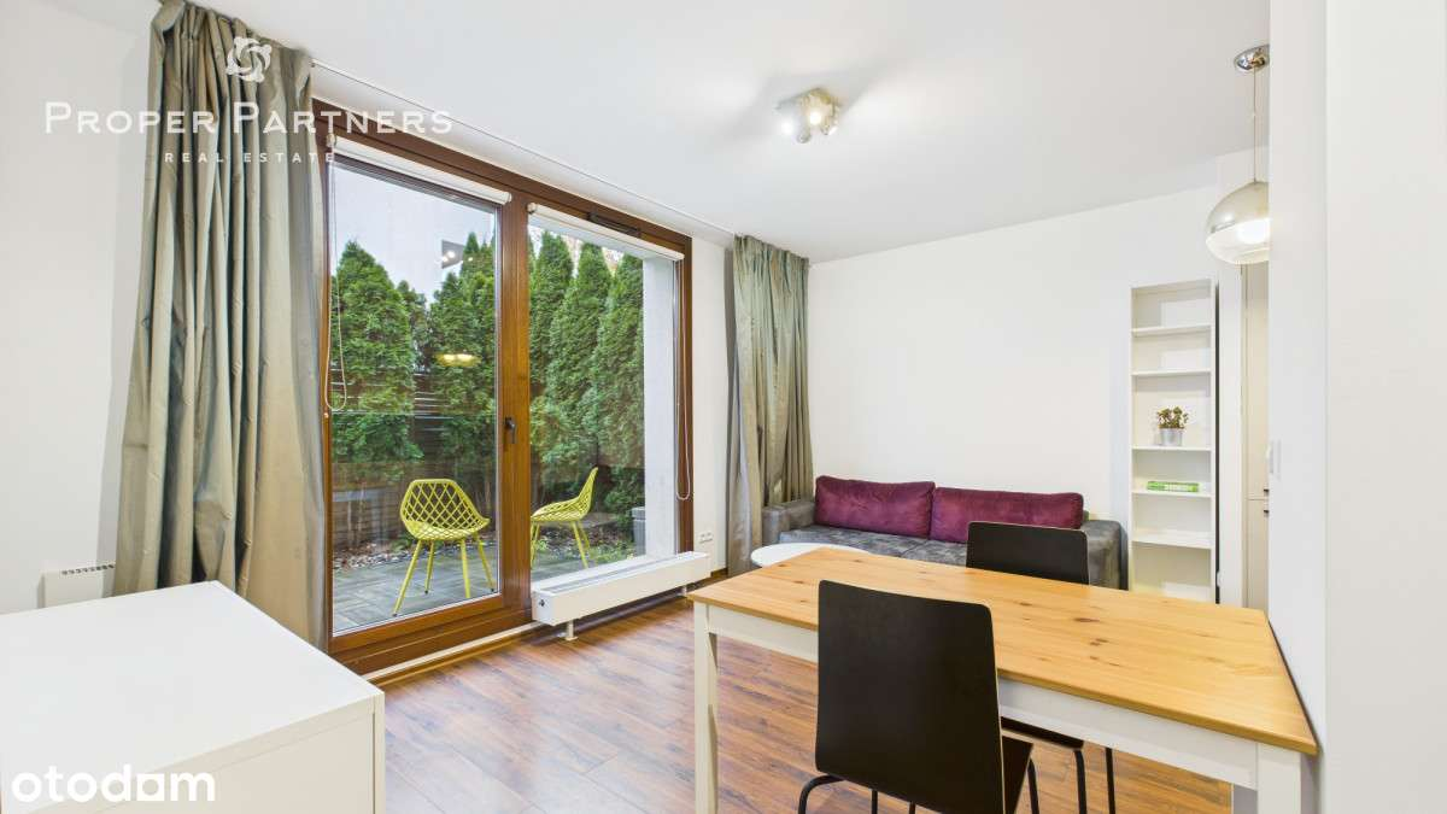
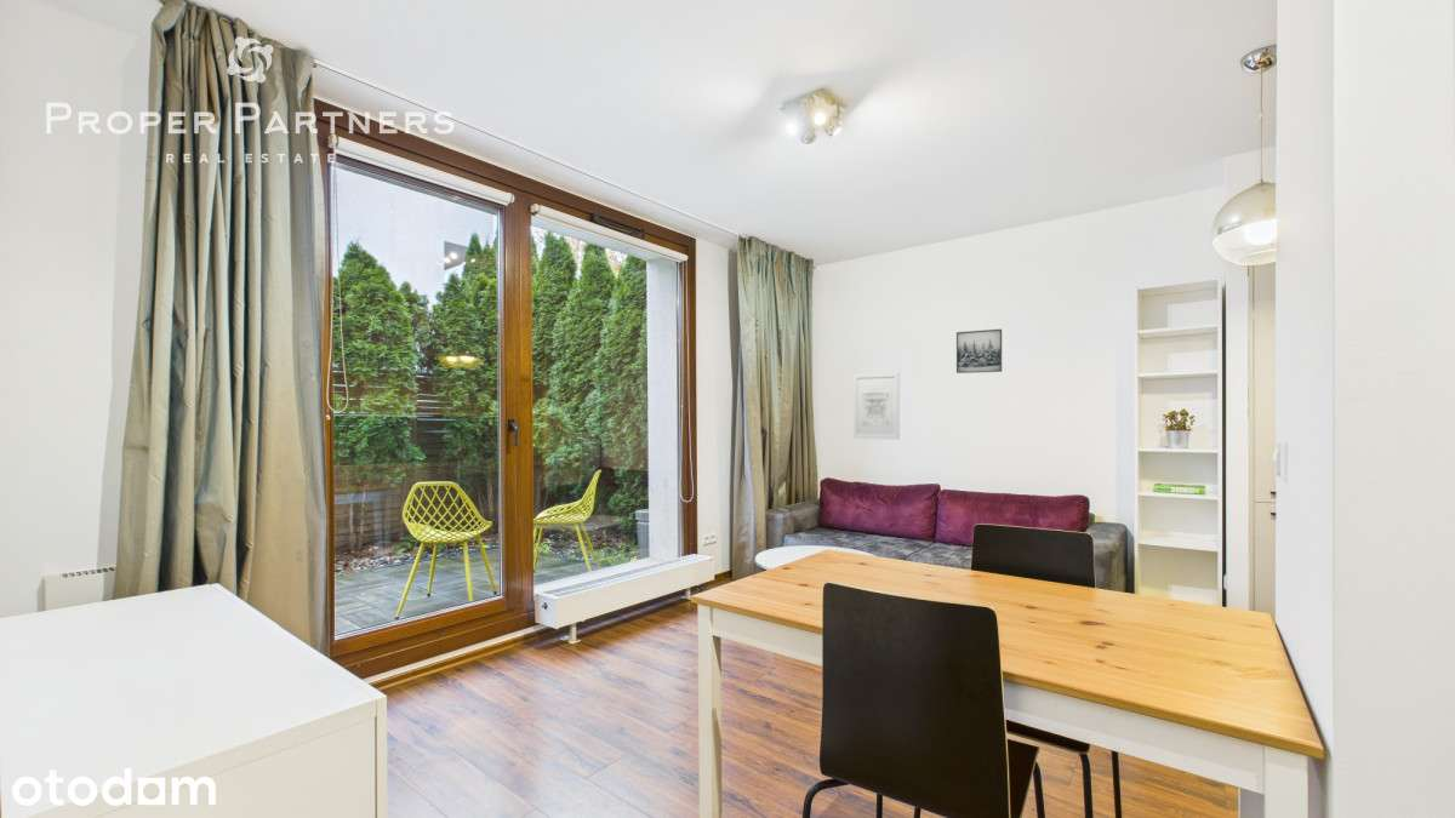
+ wall art [852,372,900,441]
+ wall art [955,328,1003,374]
